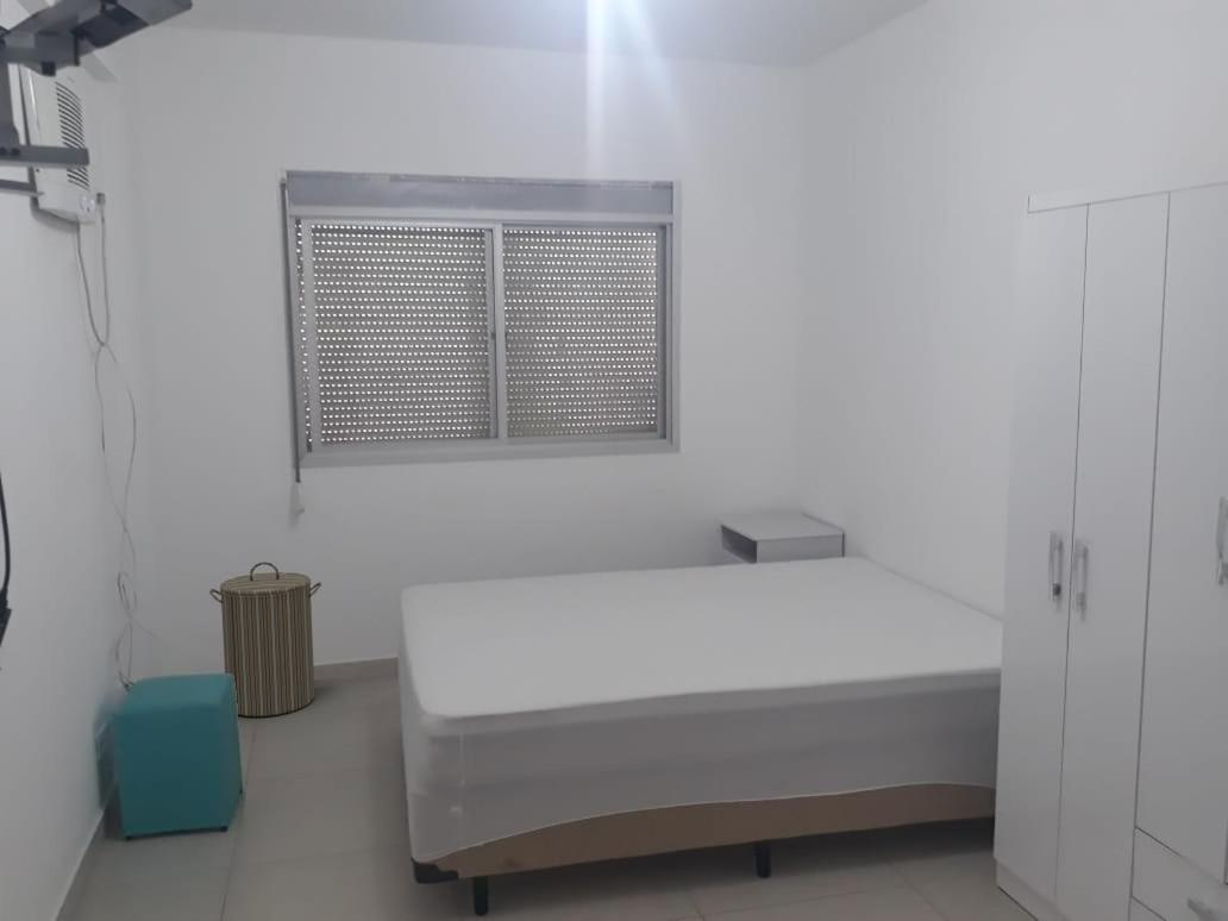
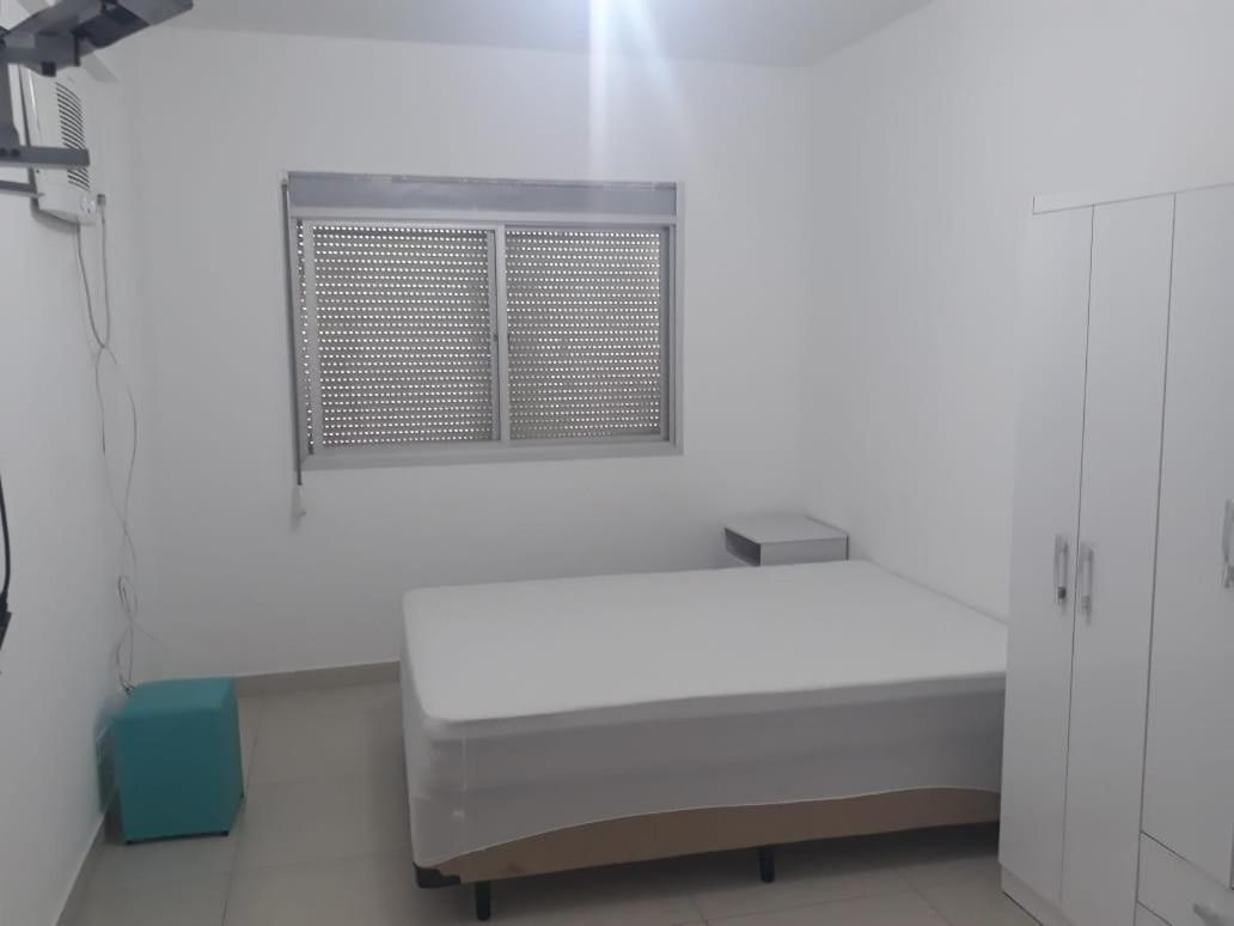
- laundry hamper [208,560,322,718]
